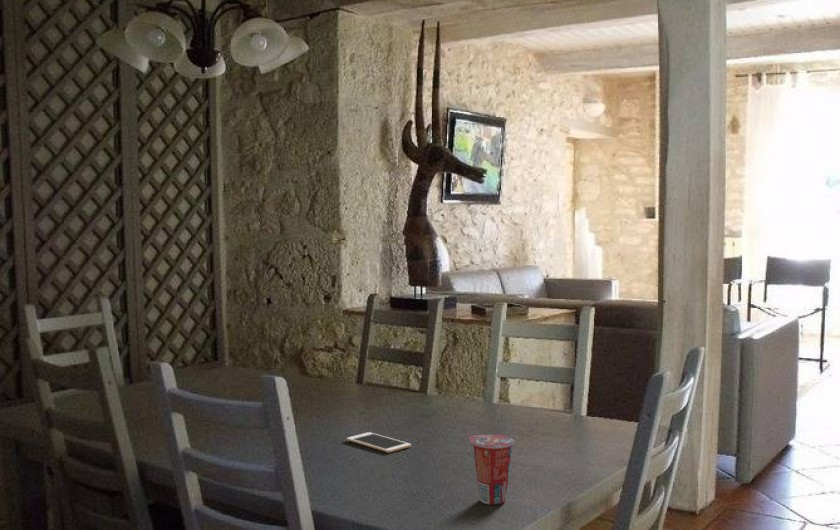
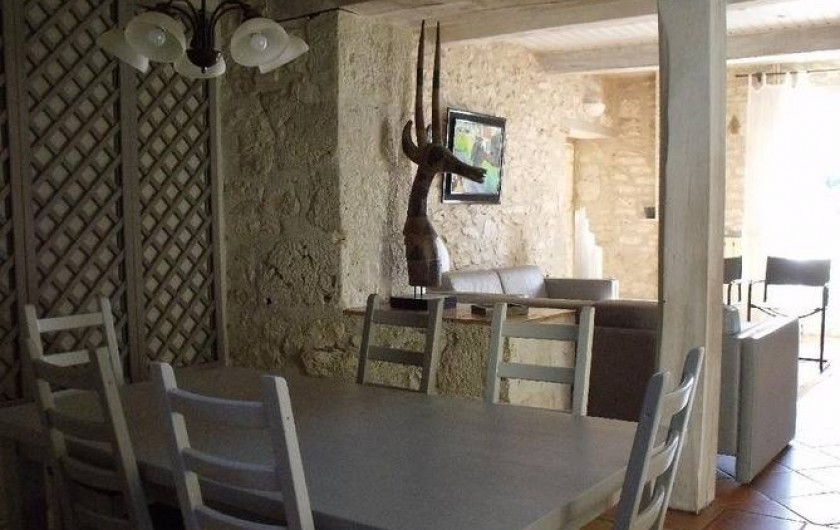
- cell phone [346,431,412,454]
- cup [468,434,515,506]
